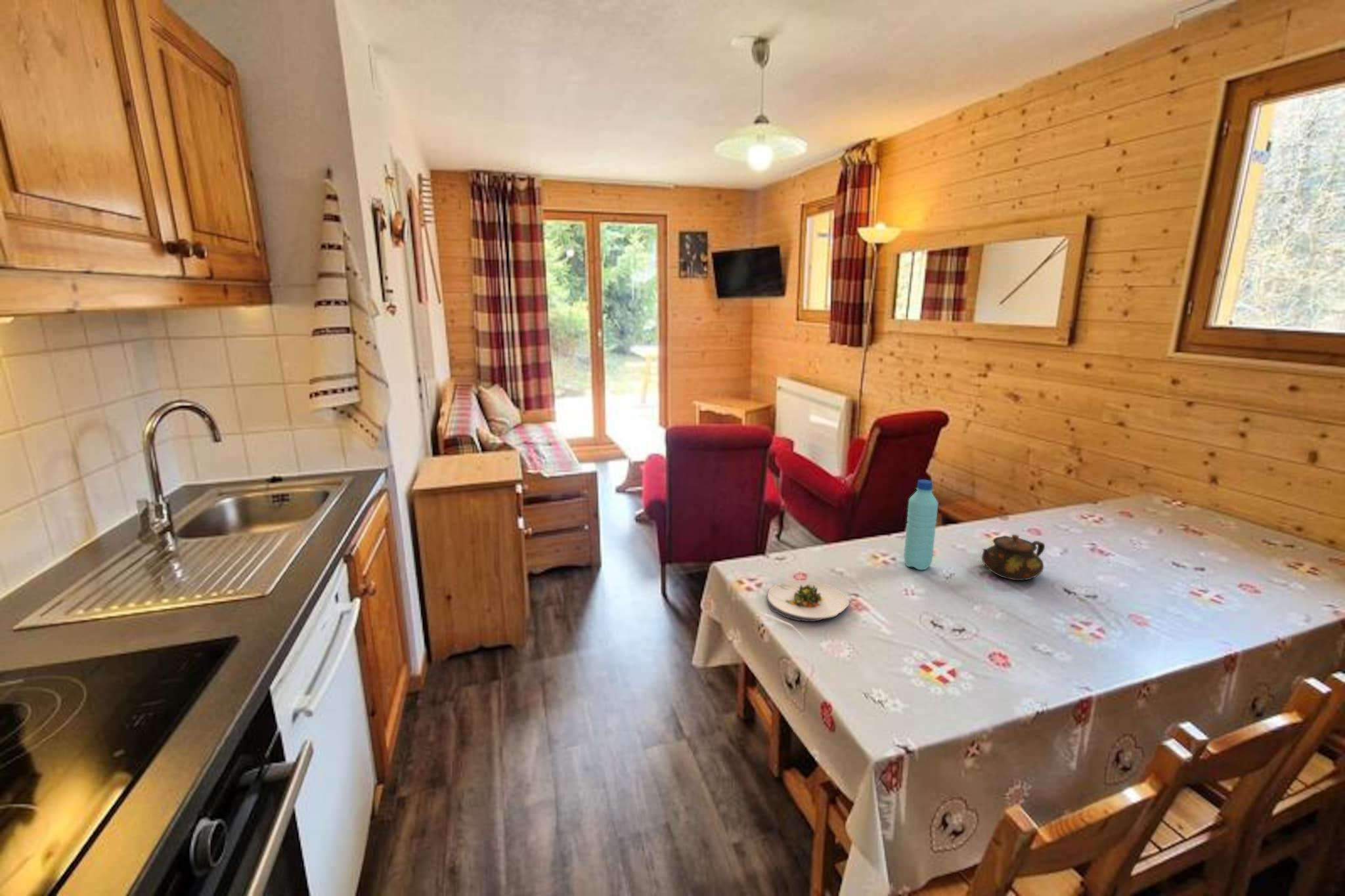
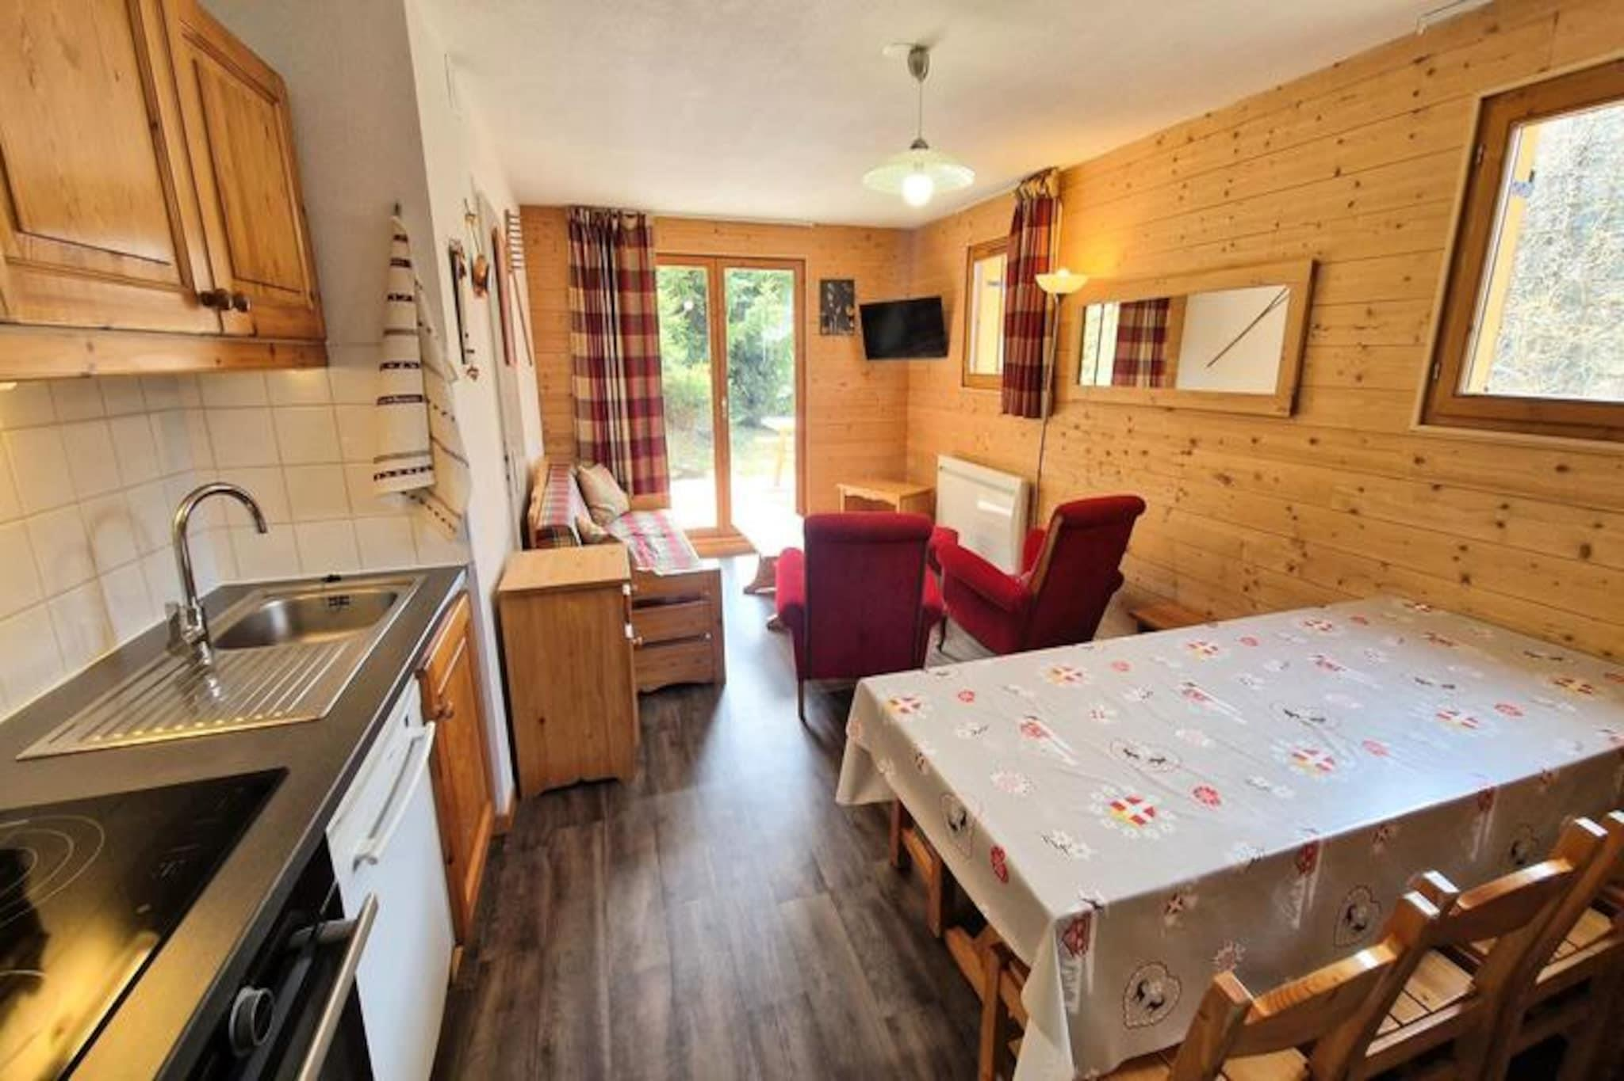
- water bottle [903,479,938,570]
- teapot [981,534,1046,581]
- salad plate [766,580,850,622]
